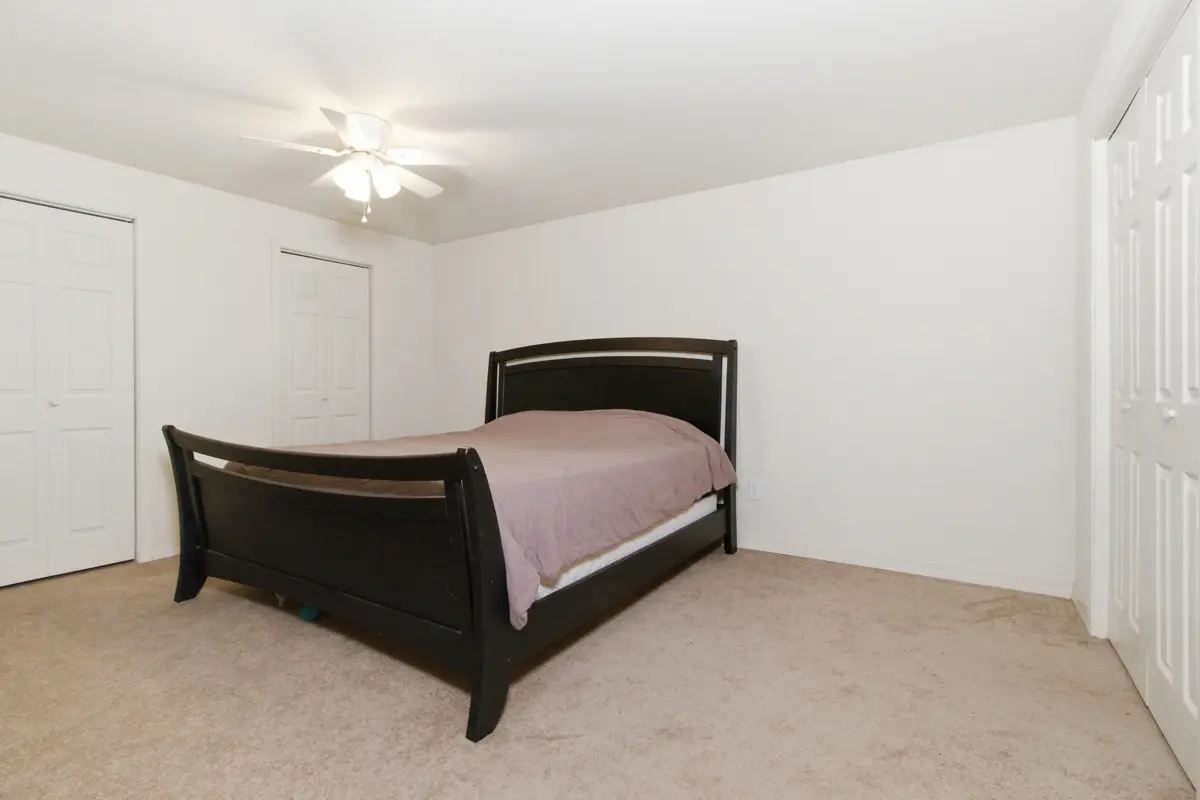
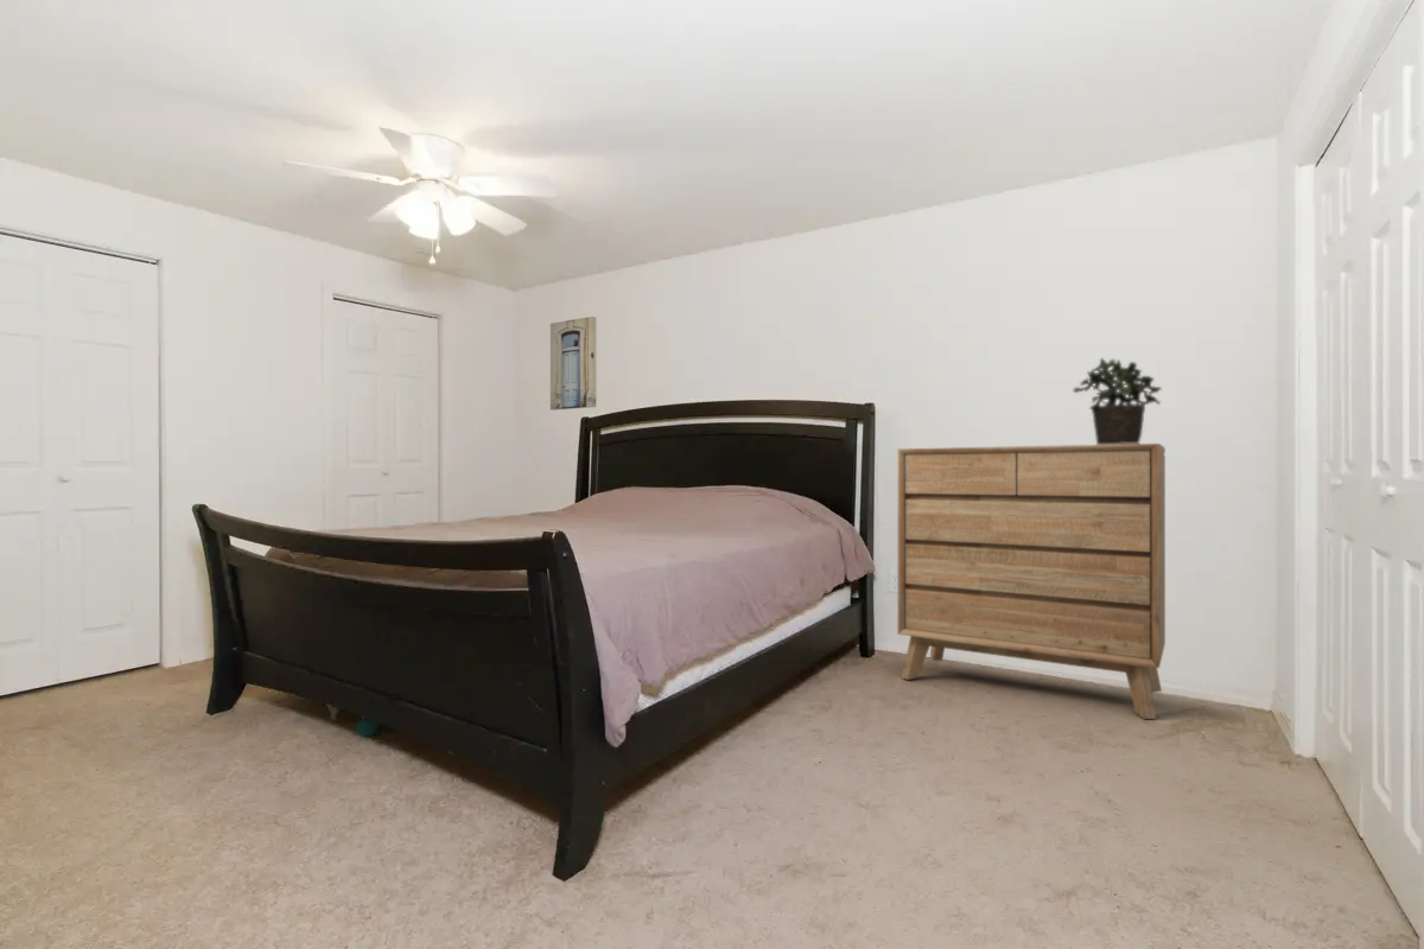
+ dresser [897,442,1166,720]
+ potted plant [1073,357,1163,445]
+ wall art [549,316,597,412]
